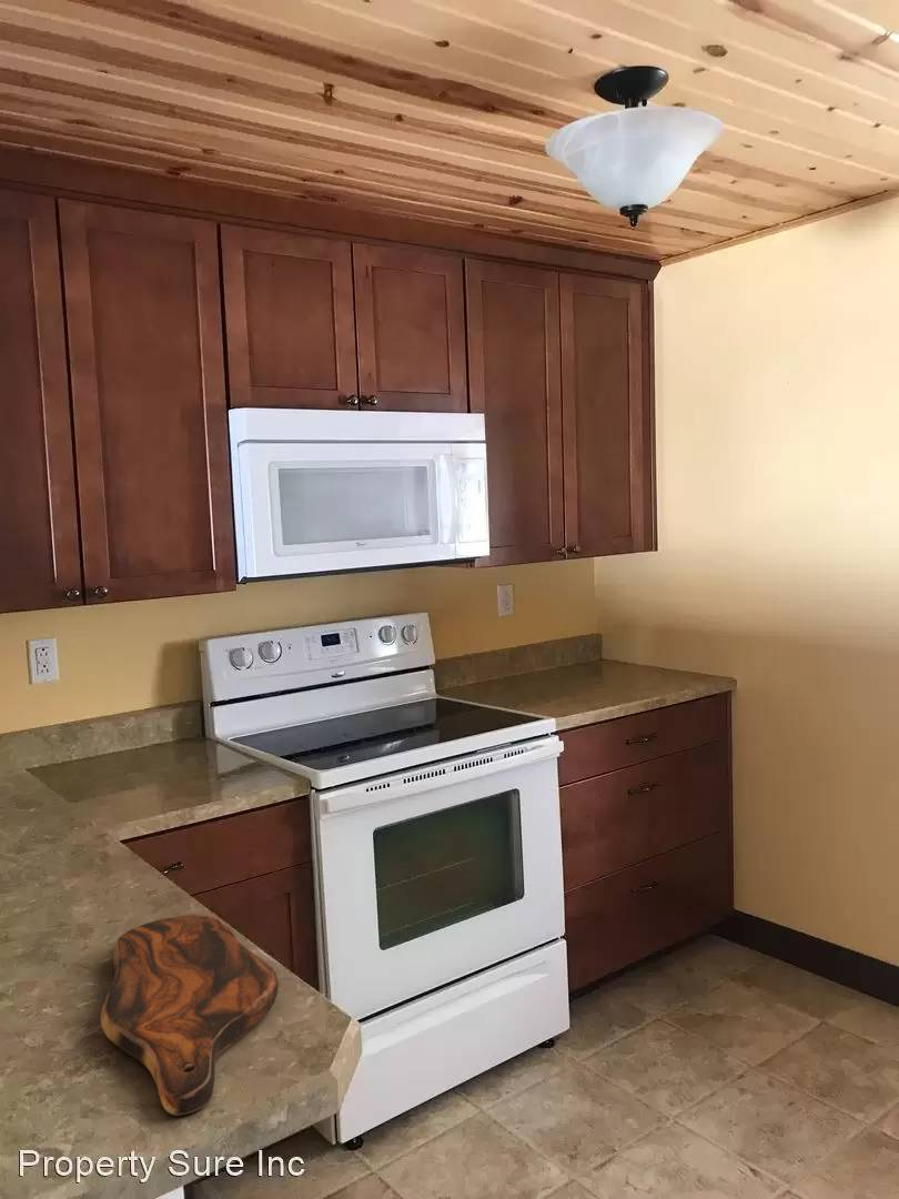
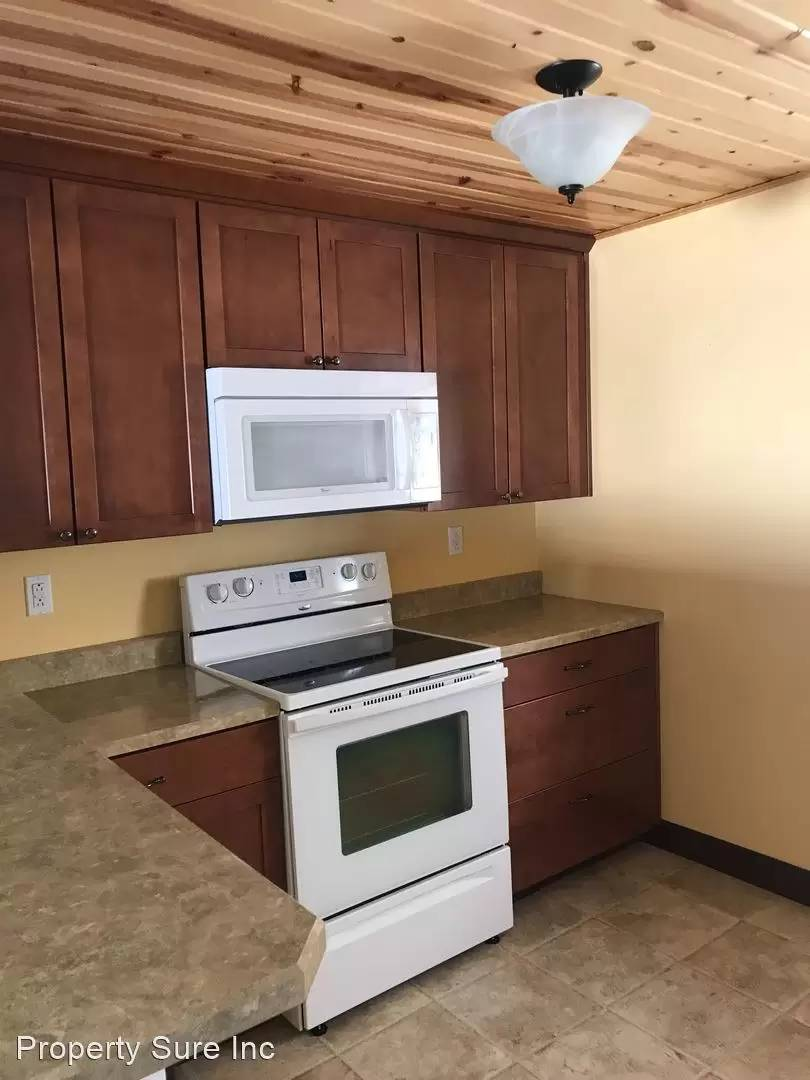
- cutting board [100,914,280,1117]
